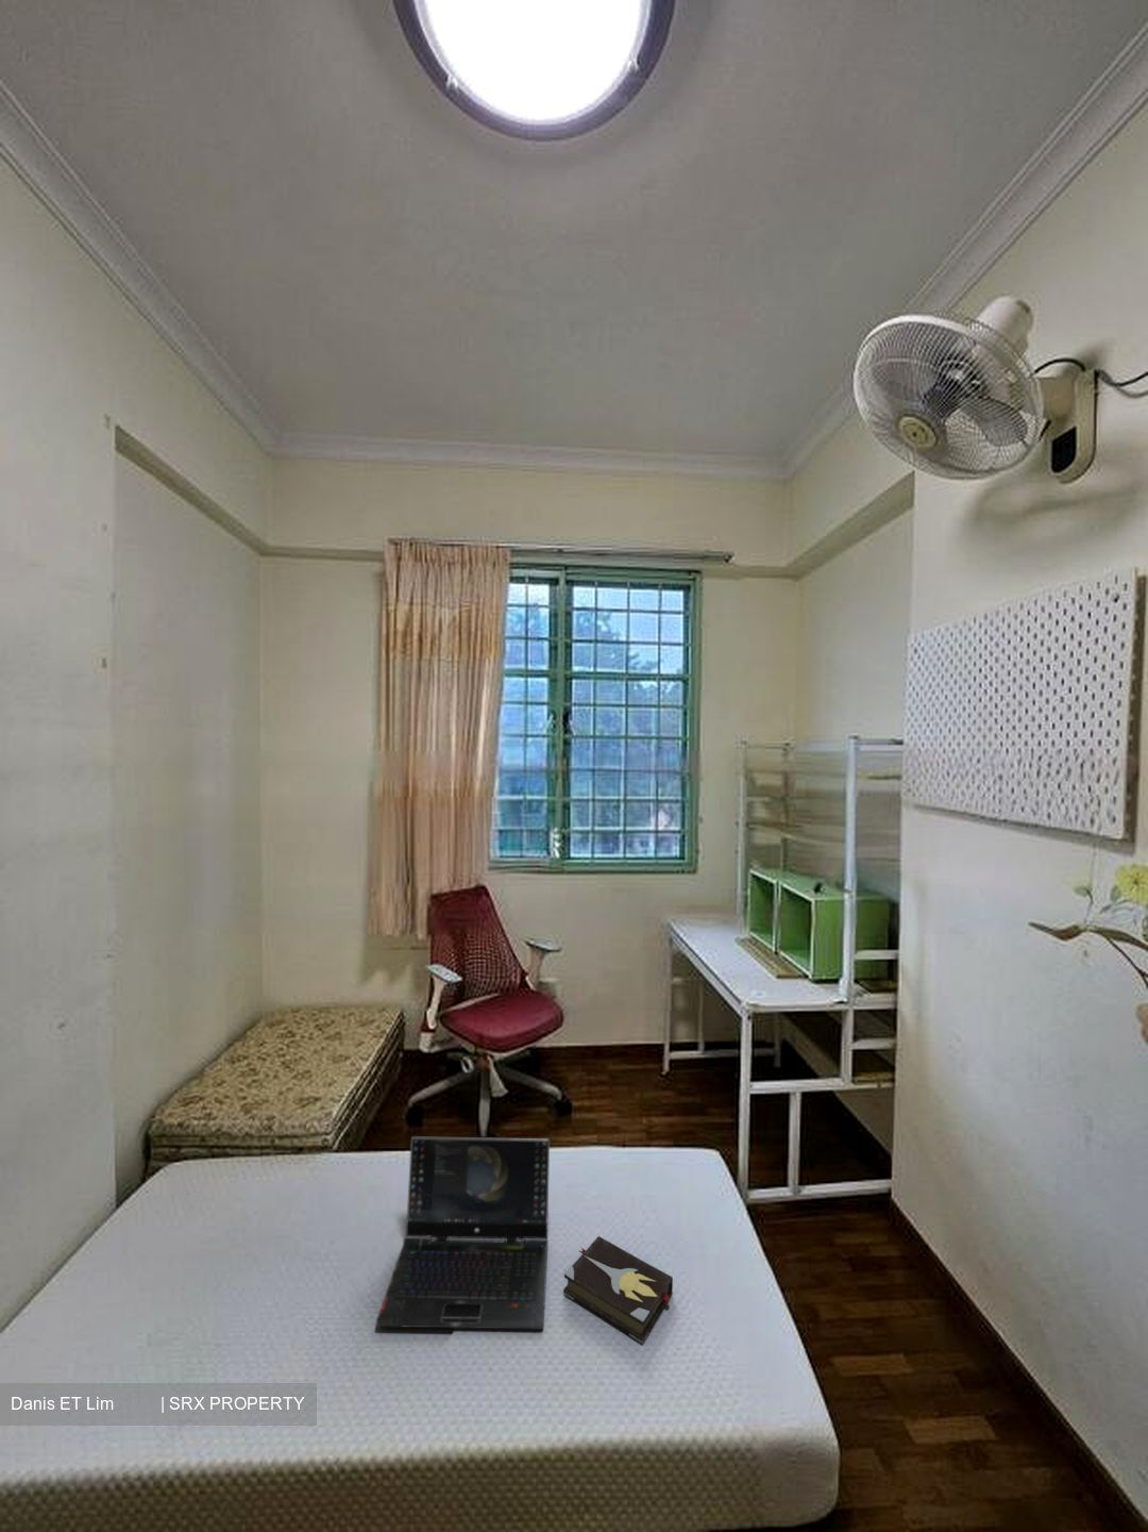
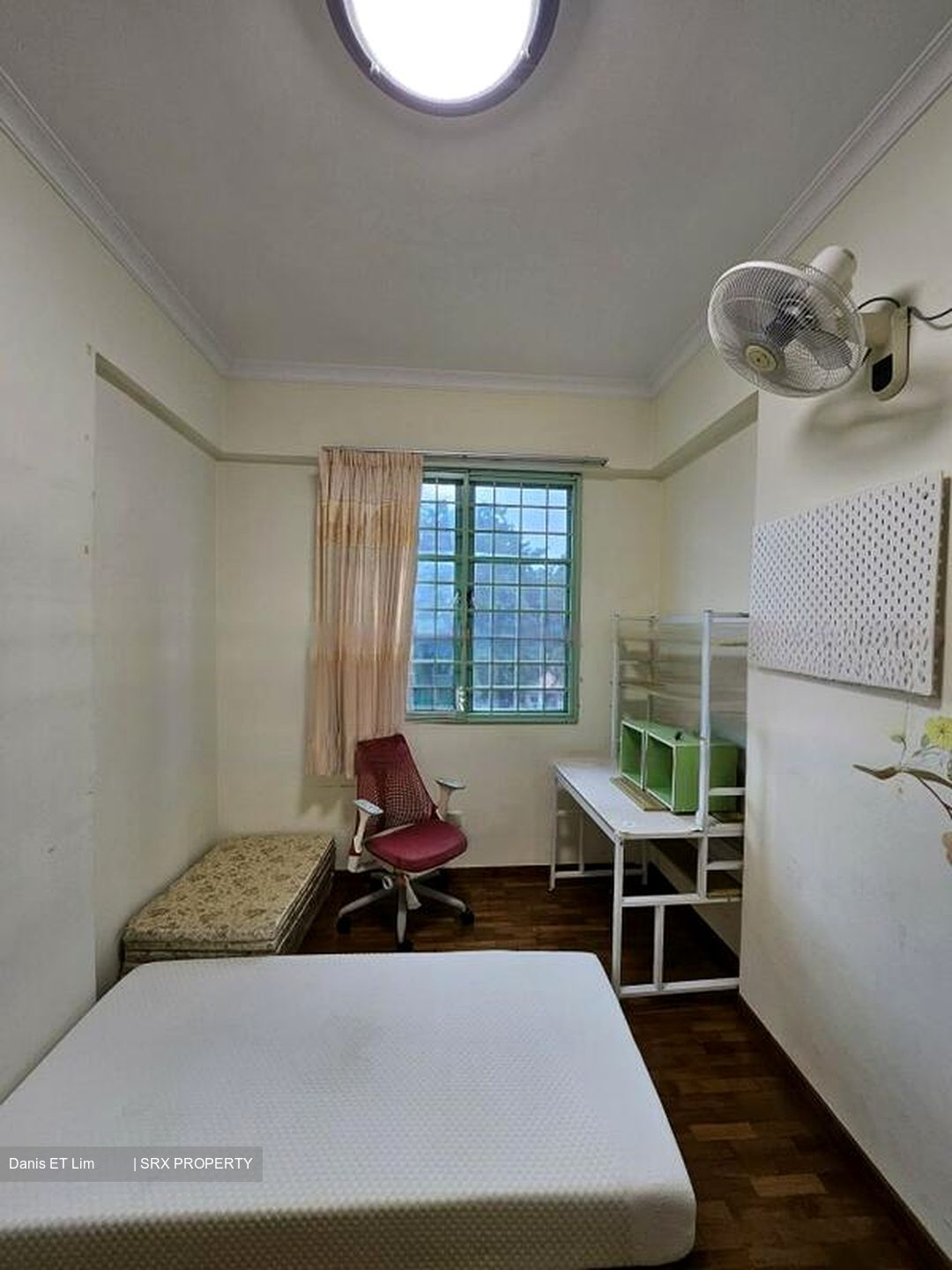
- hardback book [562,1235,674,1344]
- laptop computer [375,1135,551,1331]
